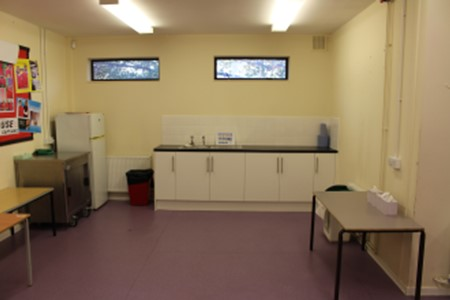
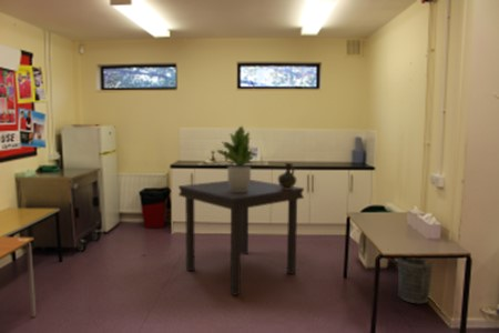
+ dining table [177,179,305,296]
+ ceramic jug [277,162,297,190]
+ potted plant [215,125,256,192]
+ wastebasket [397,258,434,305]
